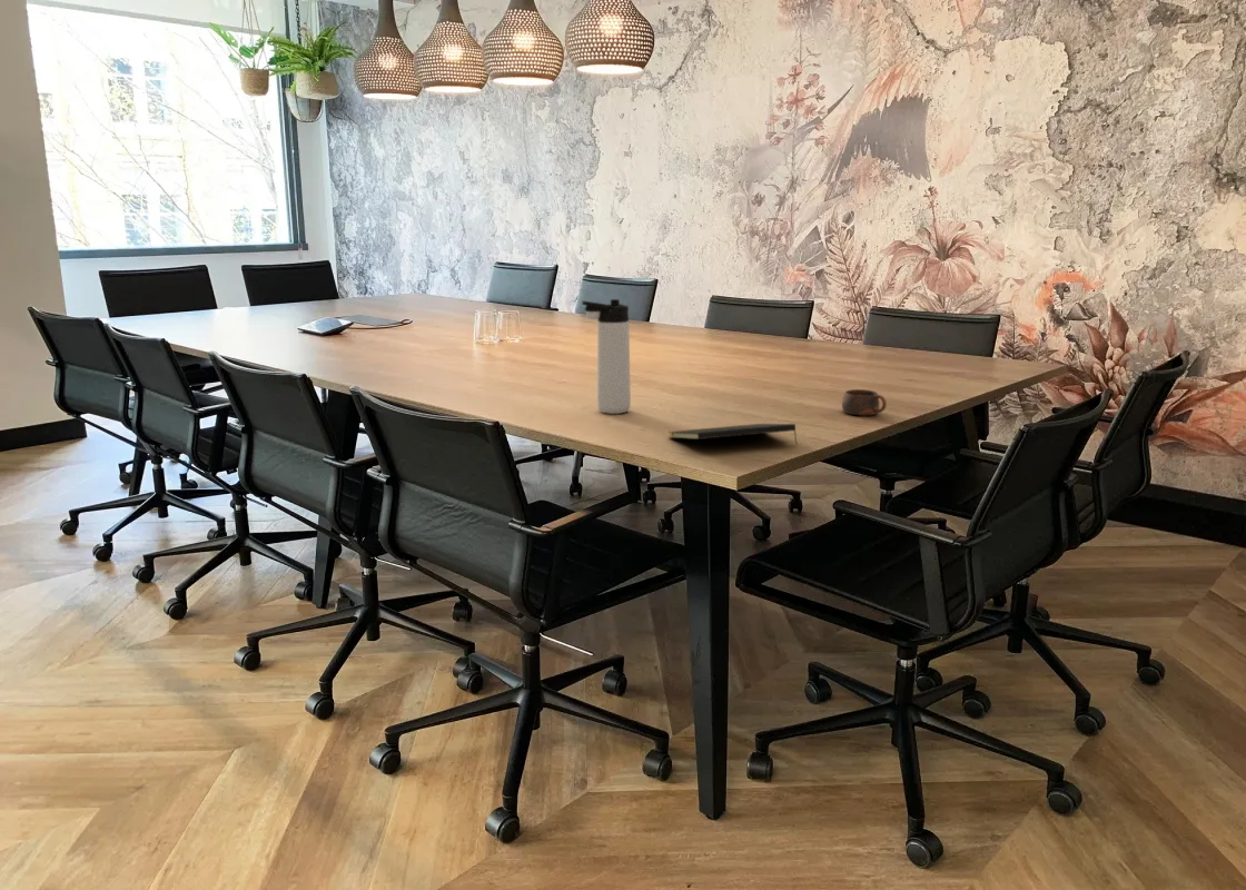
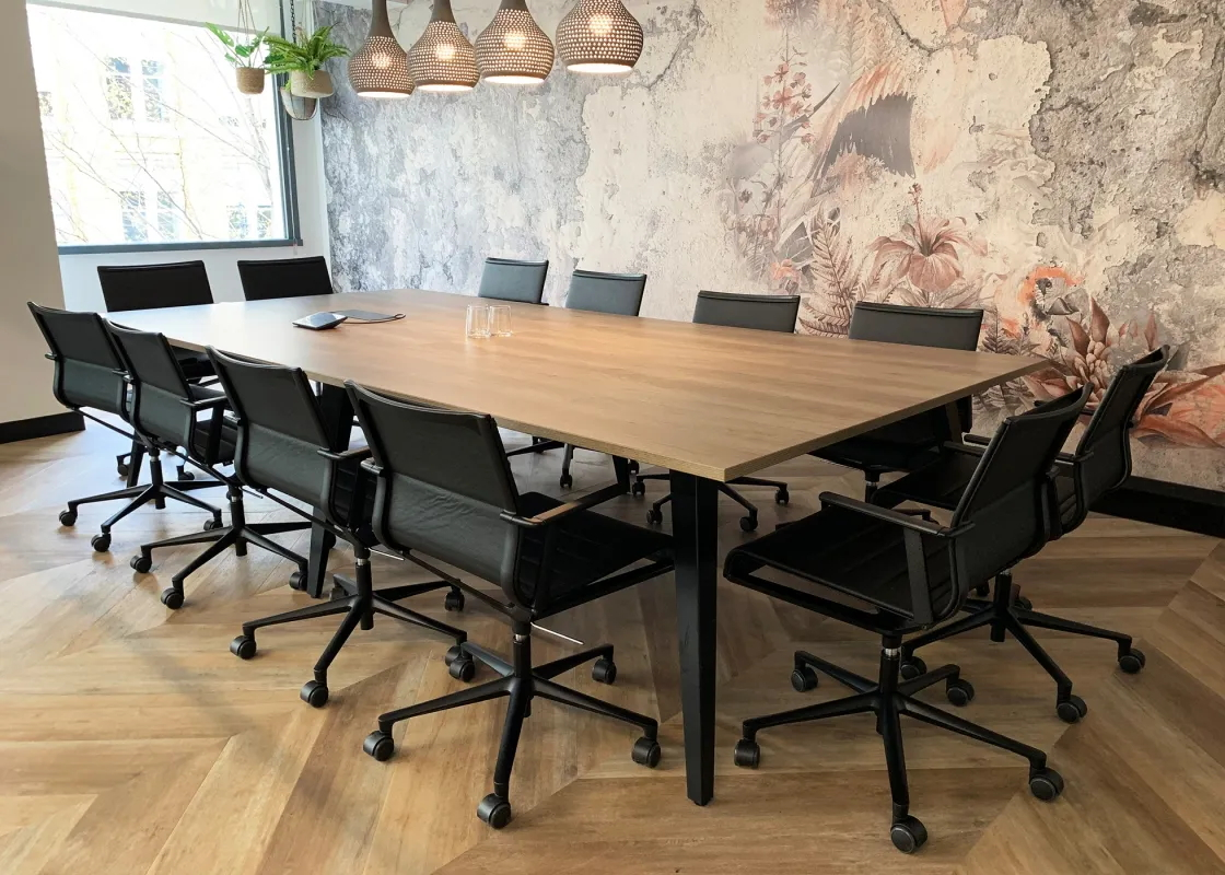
- thermos bottle [581,298,632,415]
- notepad [668,423,798,445]
- cup [841,388,888,416]
